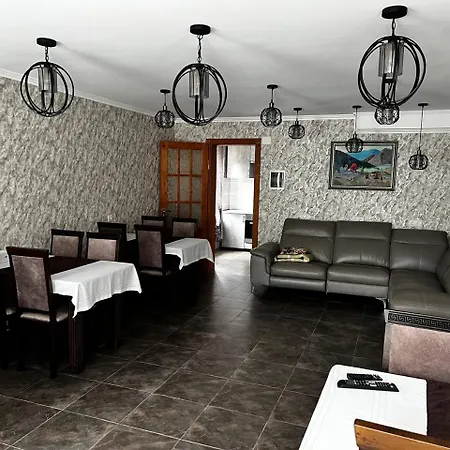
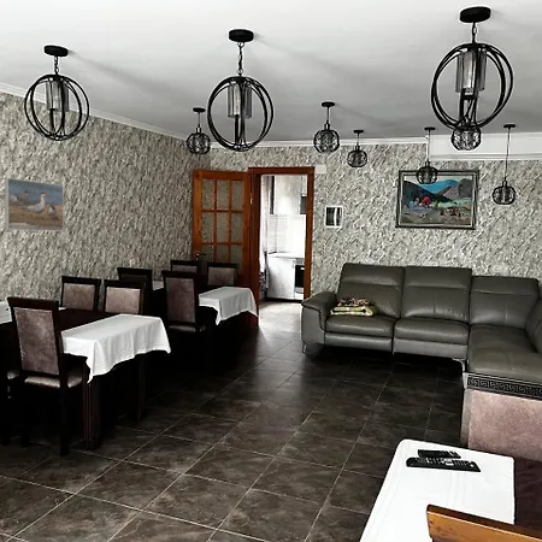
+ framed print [4,177,65,232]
